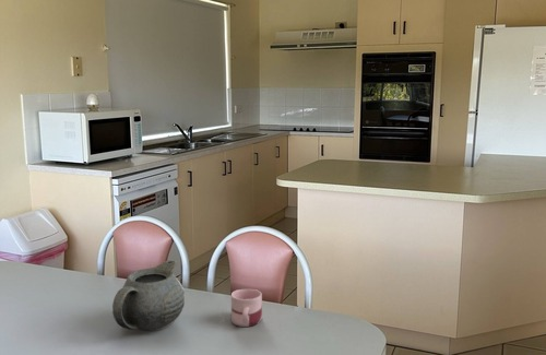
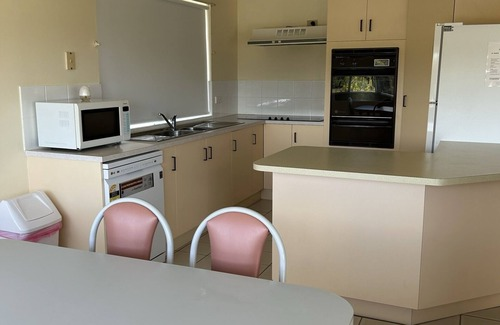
- teapot [111,259,186,332]
- mug [230,288,263,328]
